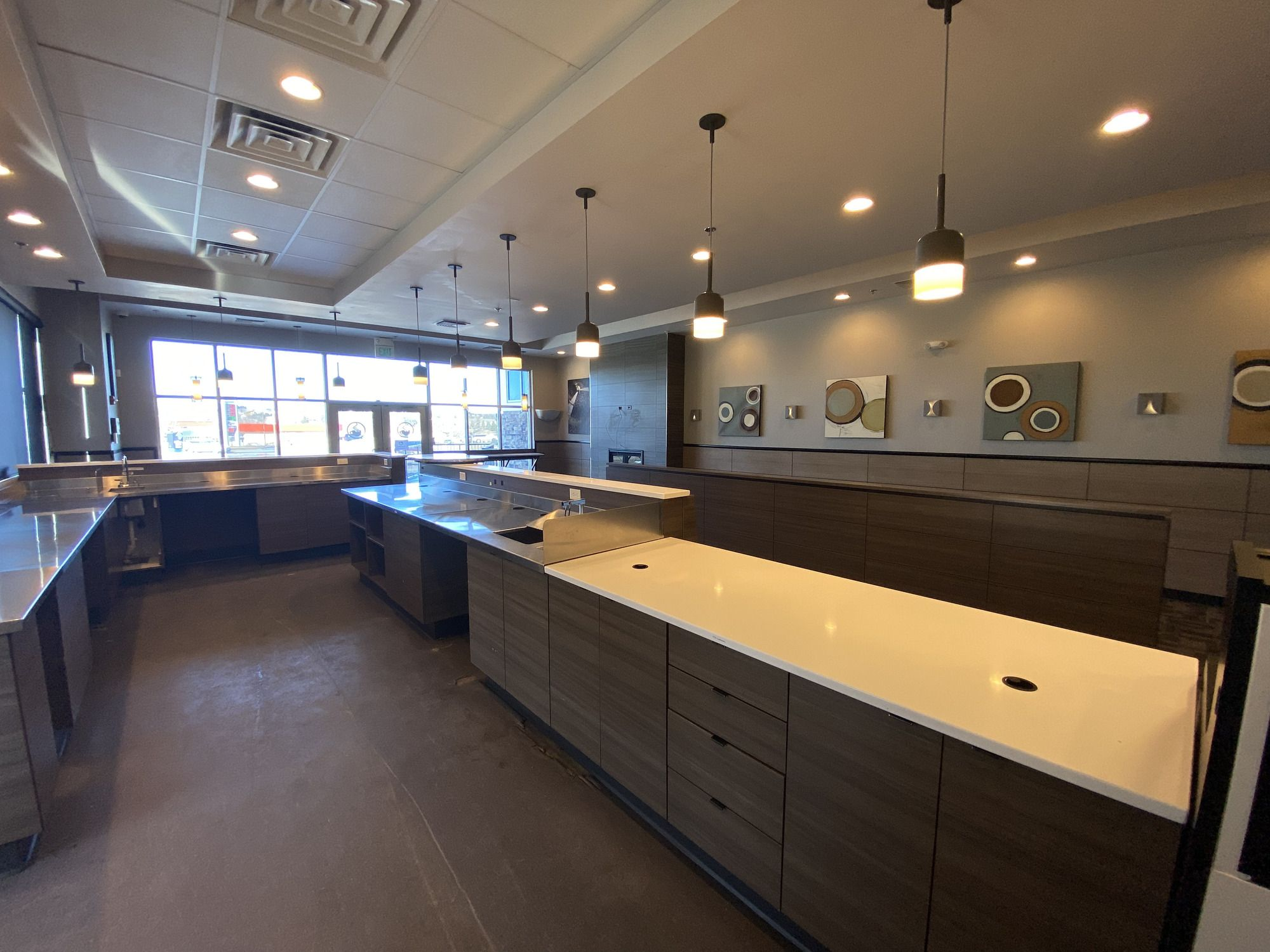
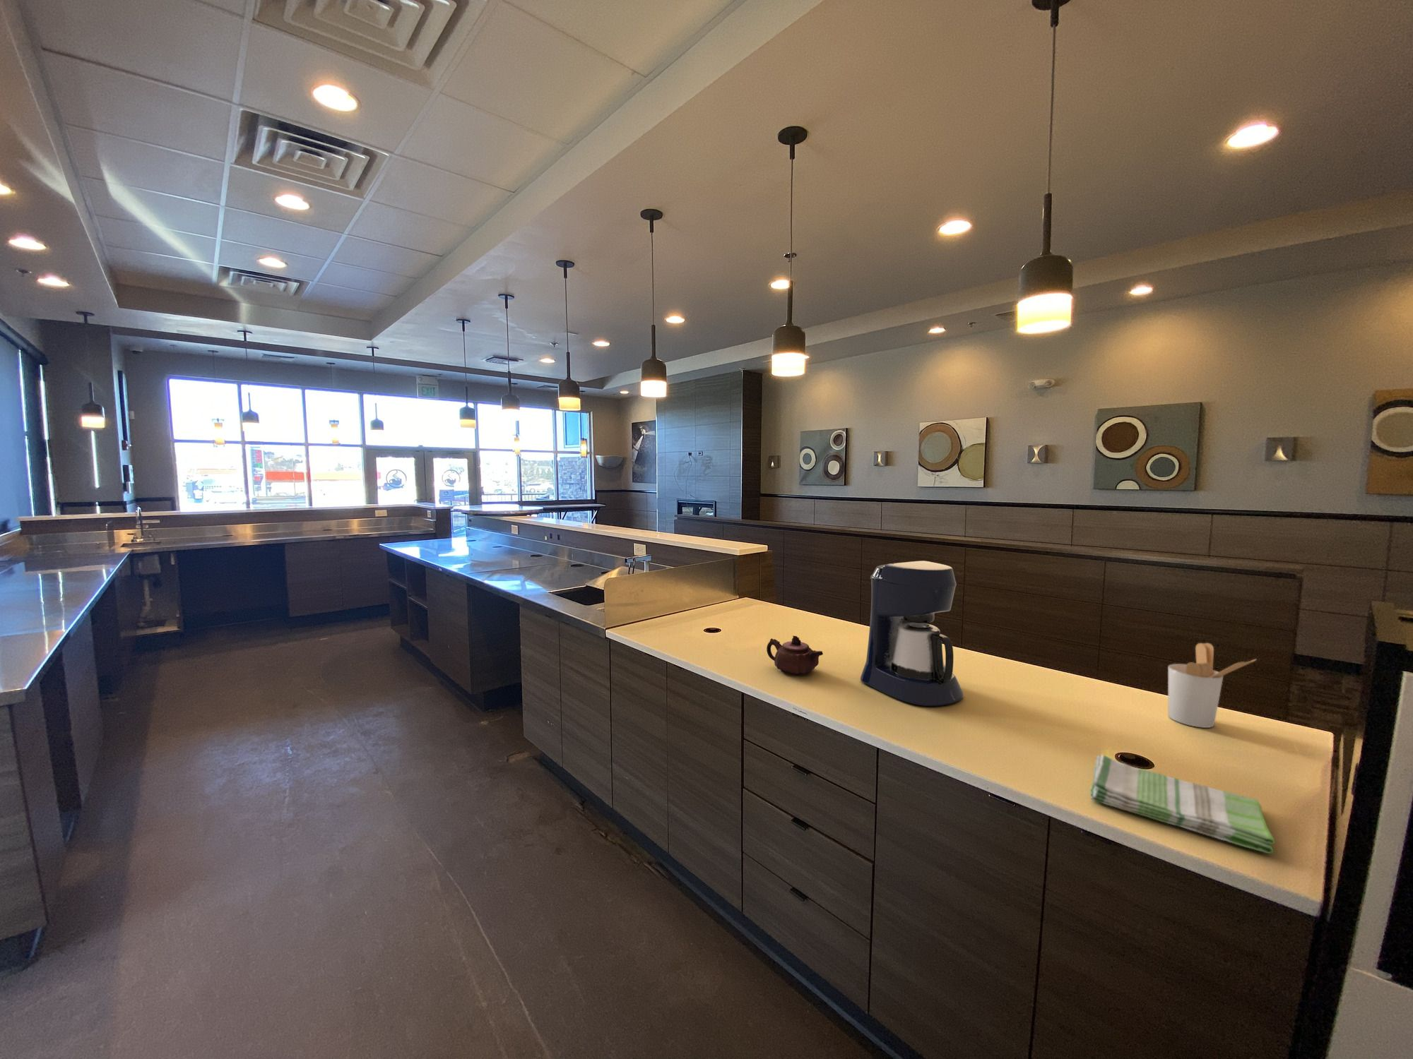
+ utensil holder [1168,643,1257,729]
+ coffee maker [860,561,964,706]
+ teapot [765,635,823,675]
+ dish towel [1089,754,1276,854]
